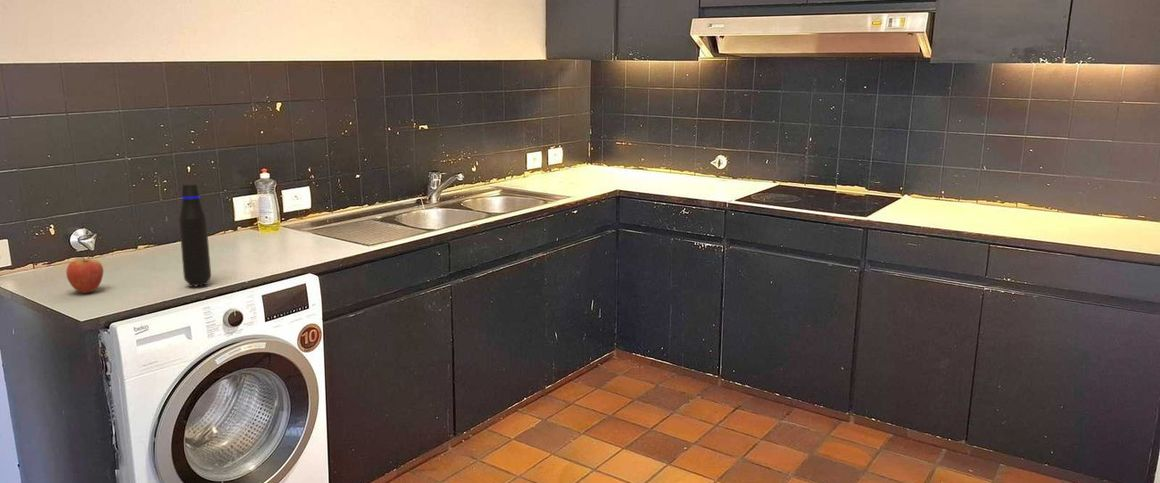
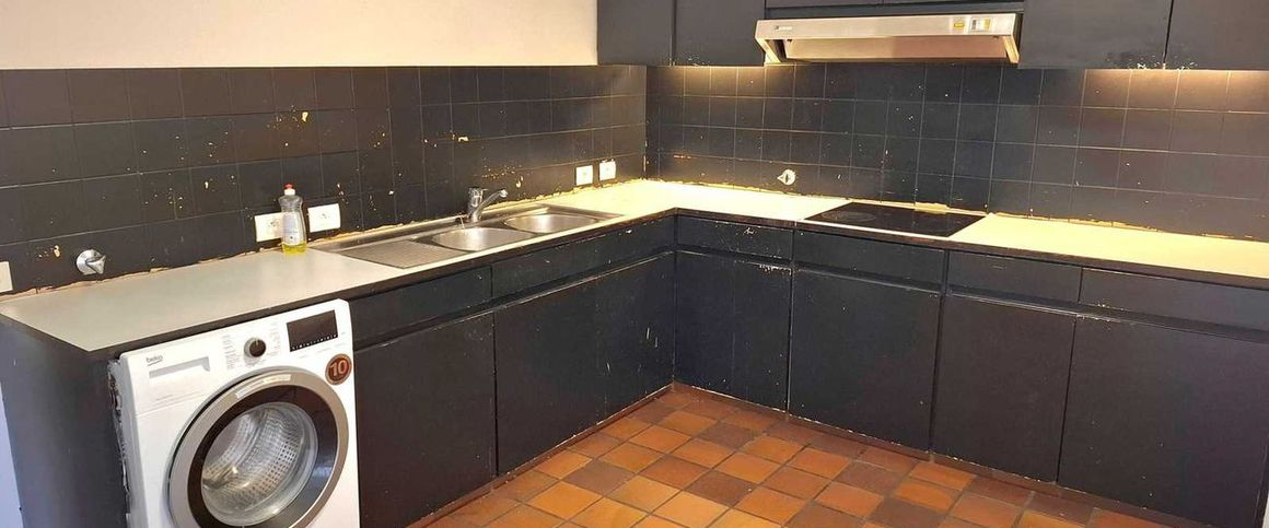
- fruit [65,252,104,294]
- water bottle [178,183,212,288]
